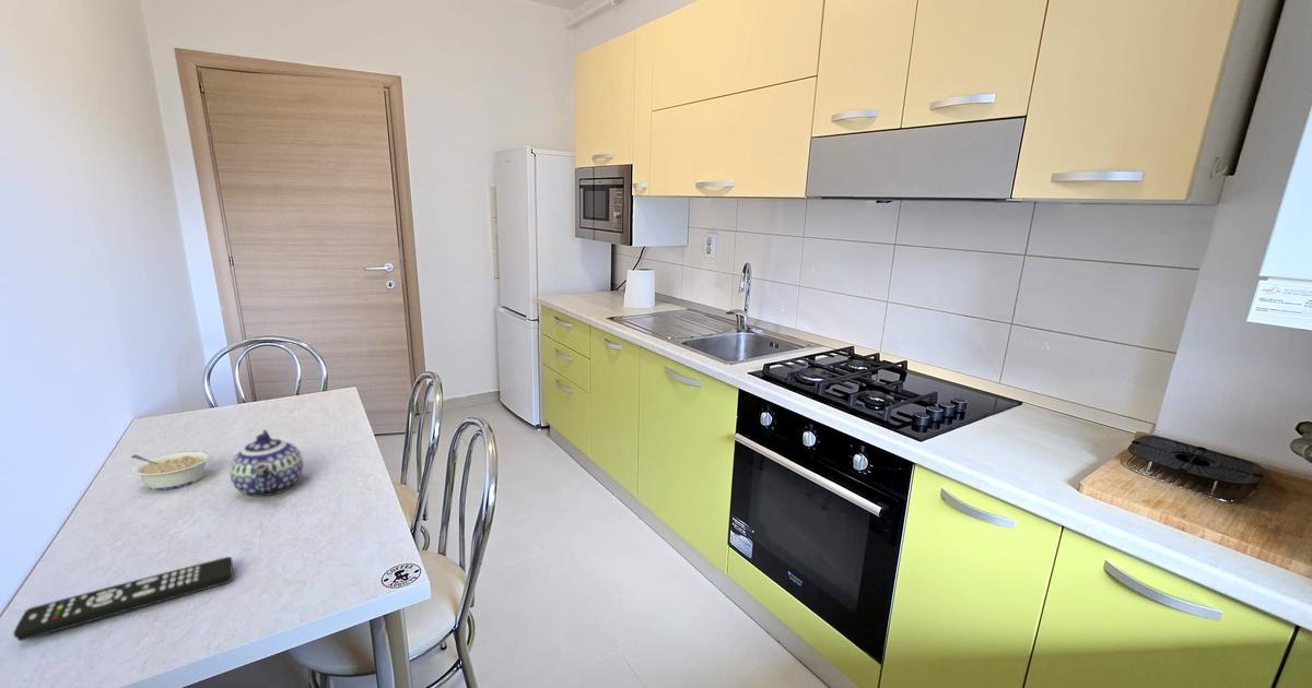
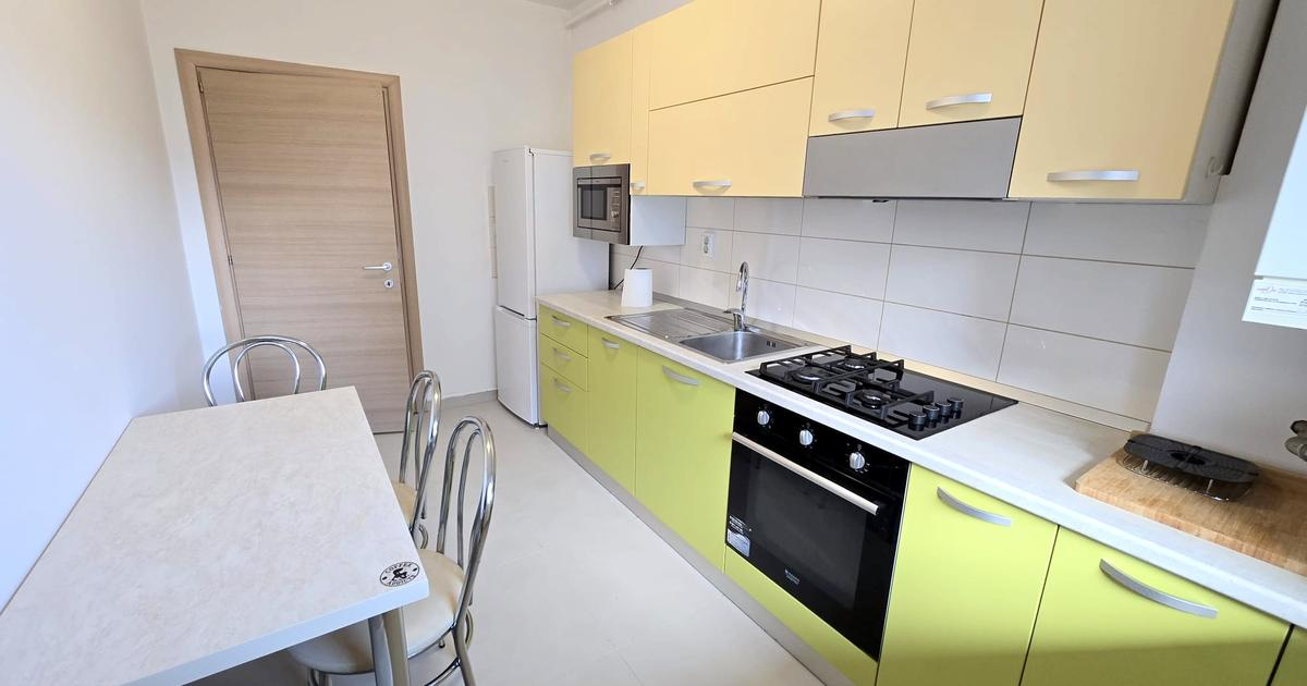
- legume [130,450,212,491]
- teapot [229,428,304,498]
- remote control [12,556,234,642]
